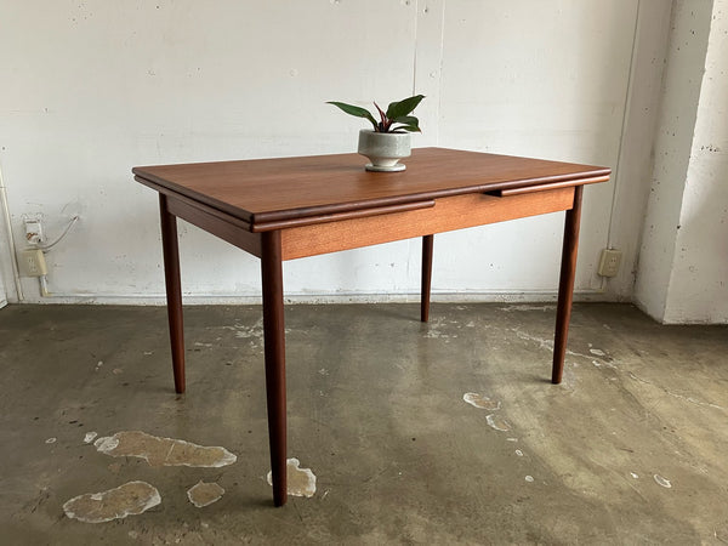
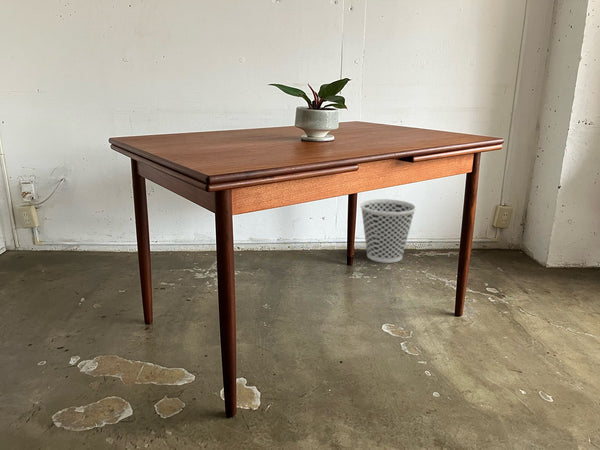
+ wastebasket [359,198,417,264]
